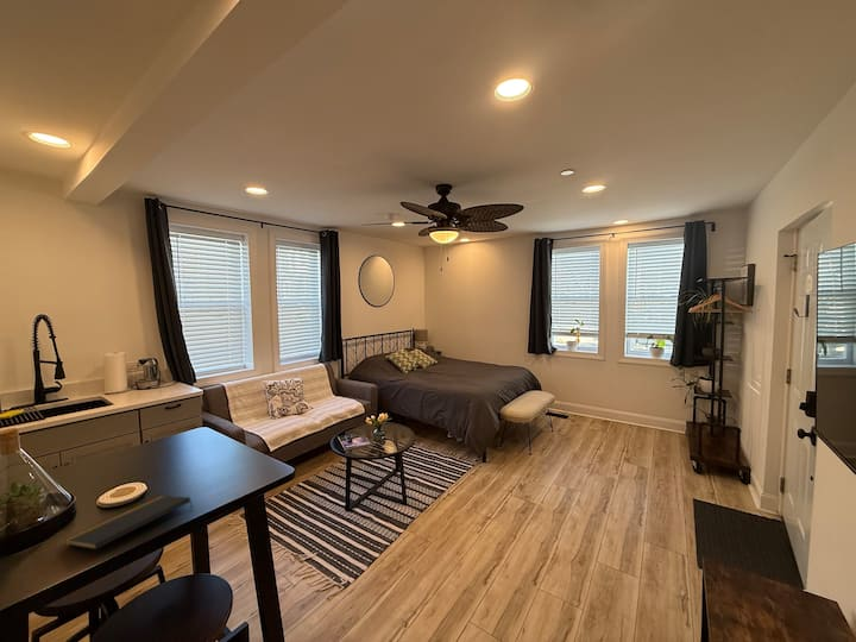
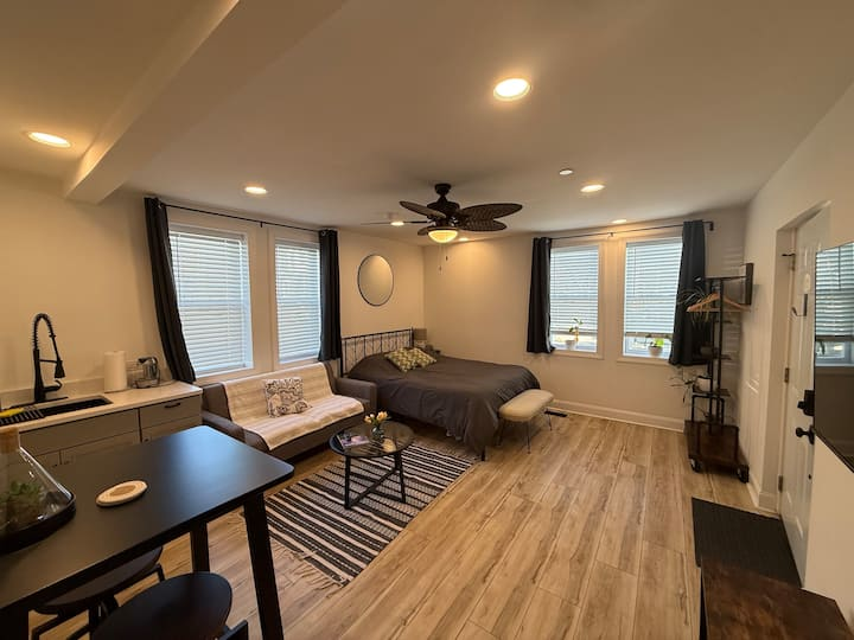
- notepad [64,495,194,550]
